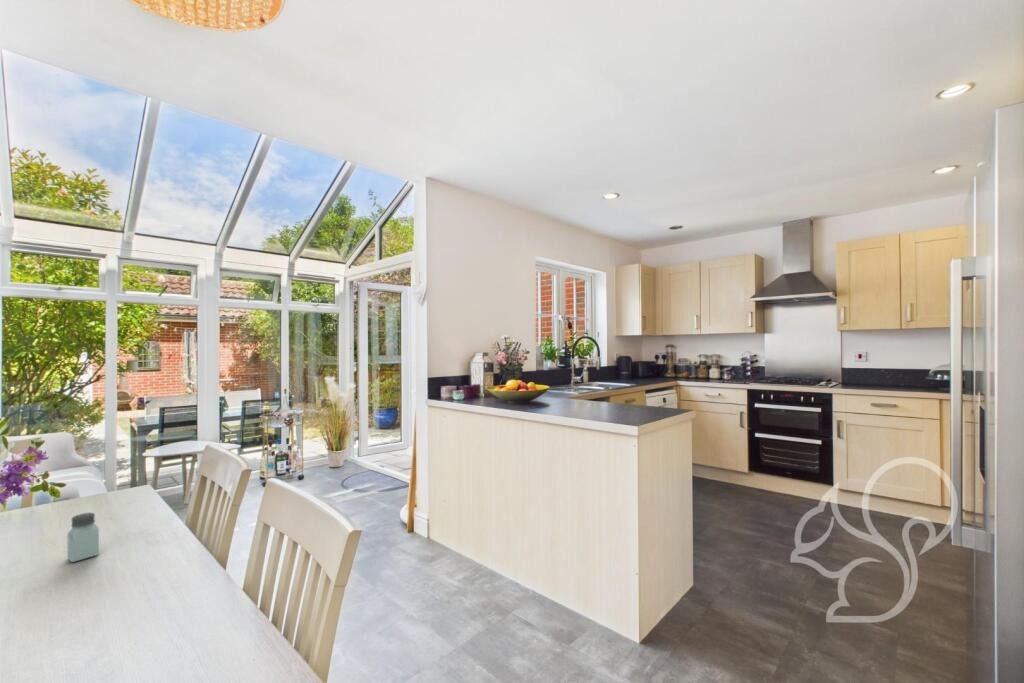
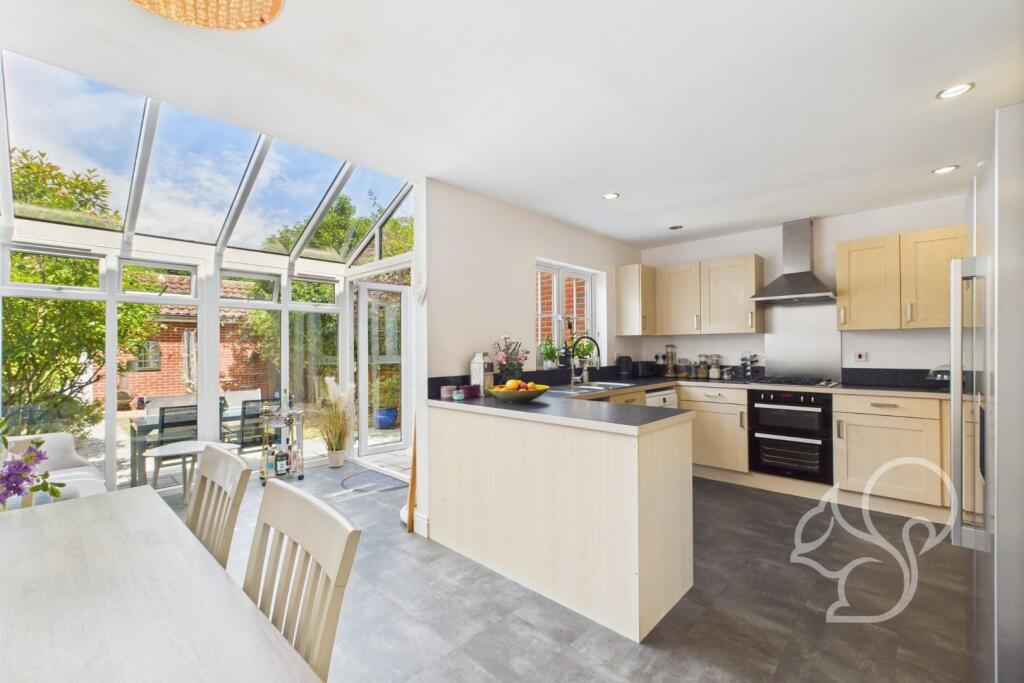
- saltshaker [66,512,100,563]
